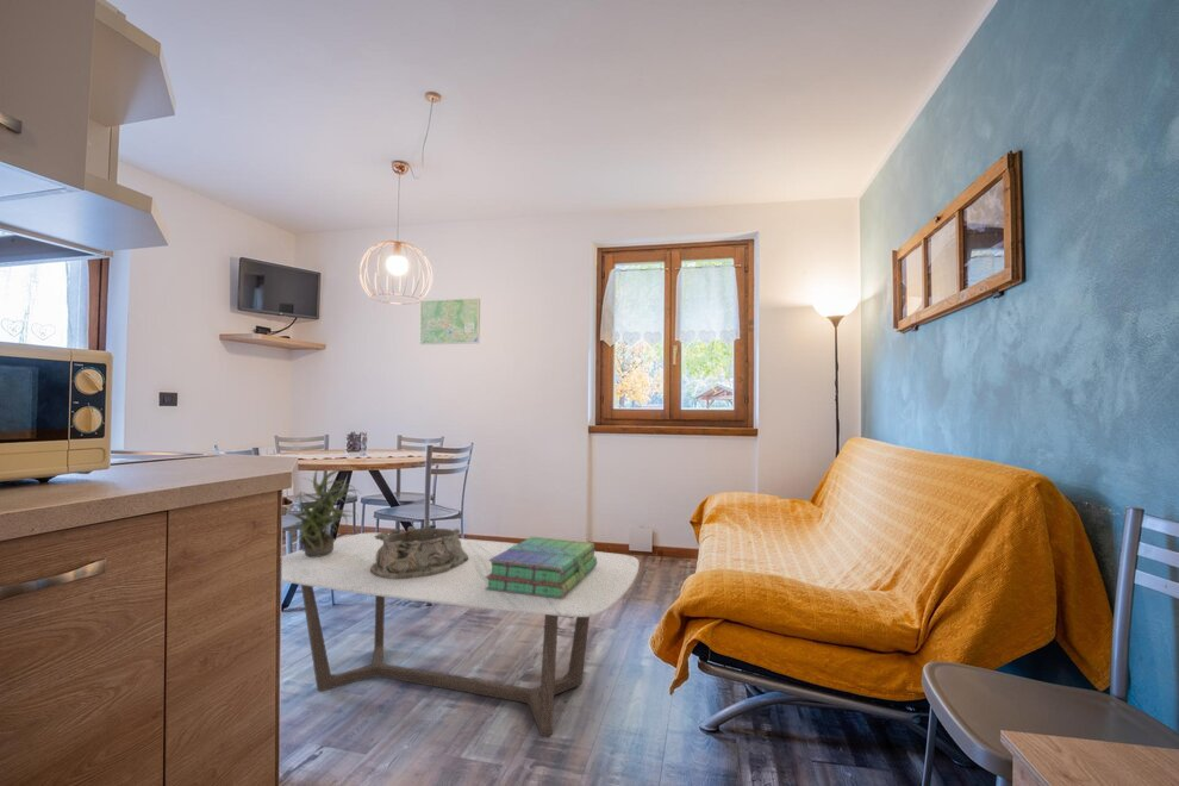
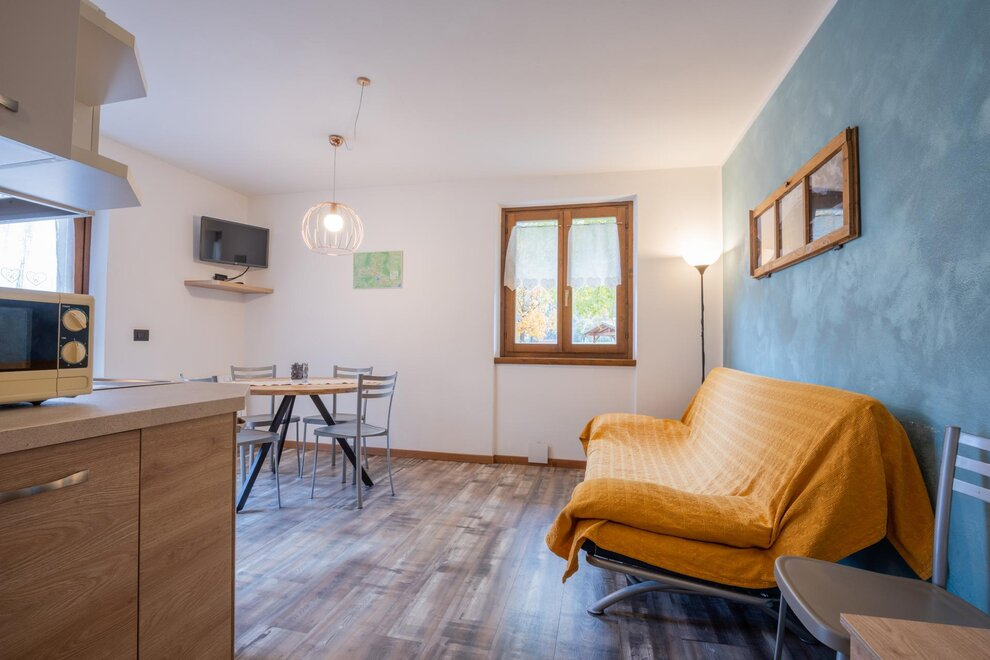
- stack of books [485,536,597,599]
- coffee table [281,531,640,737]
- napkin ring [370,524,468,579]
- potted plant [283,464,362,557]
